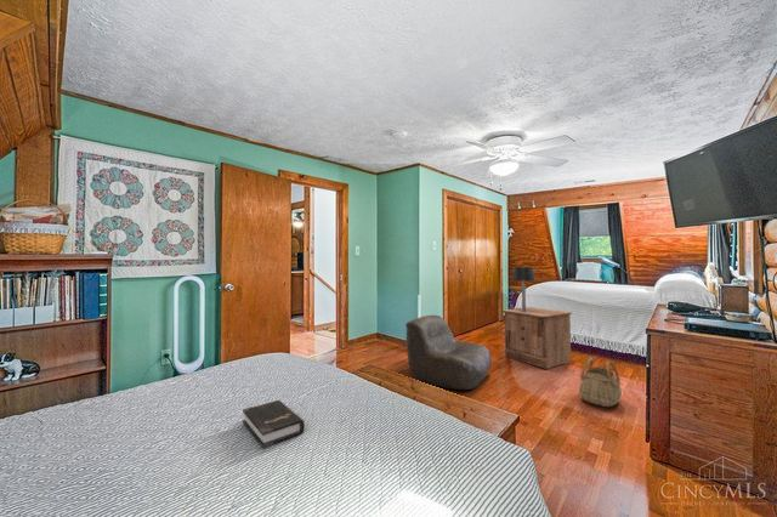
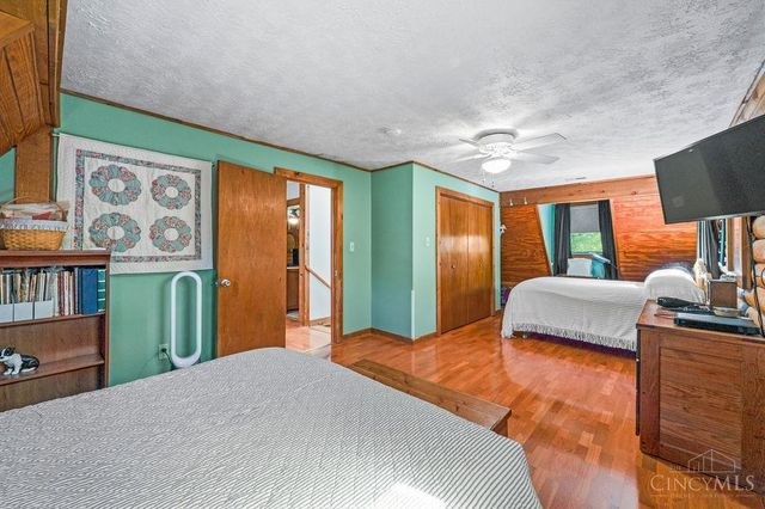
- hardback book [242,399,306,449]
- armchair [404,314,492,391]
- nightstand [501,306,573,370]
- basket [578,357,623,408]
- table lamp [511,266,537,312]
